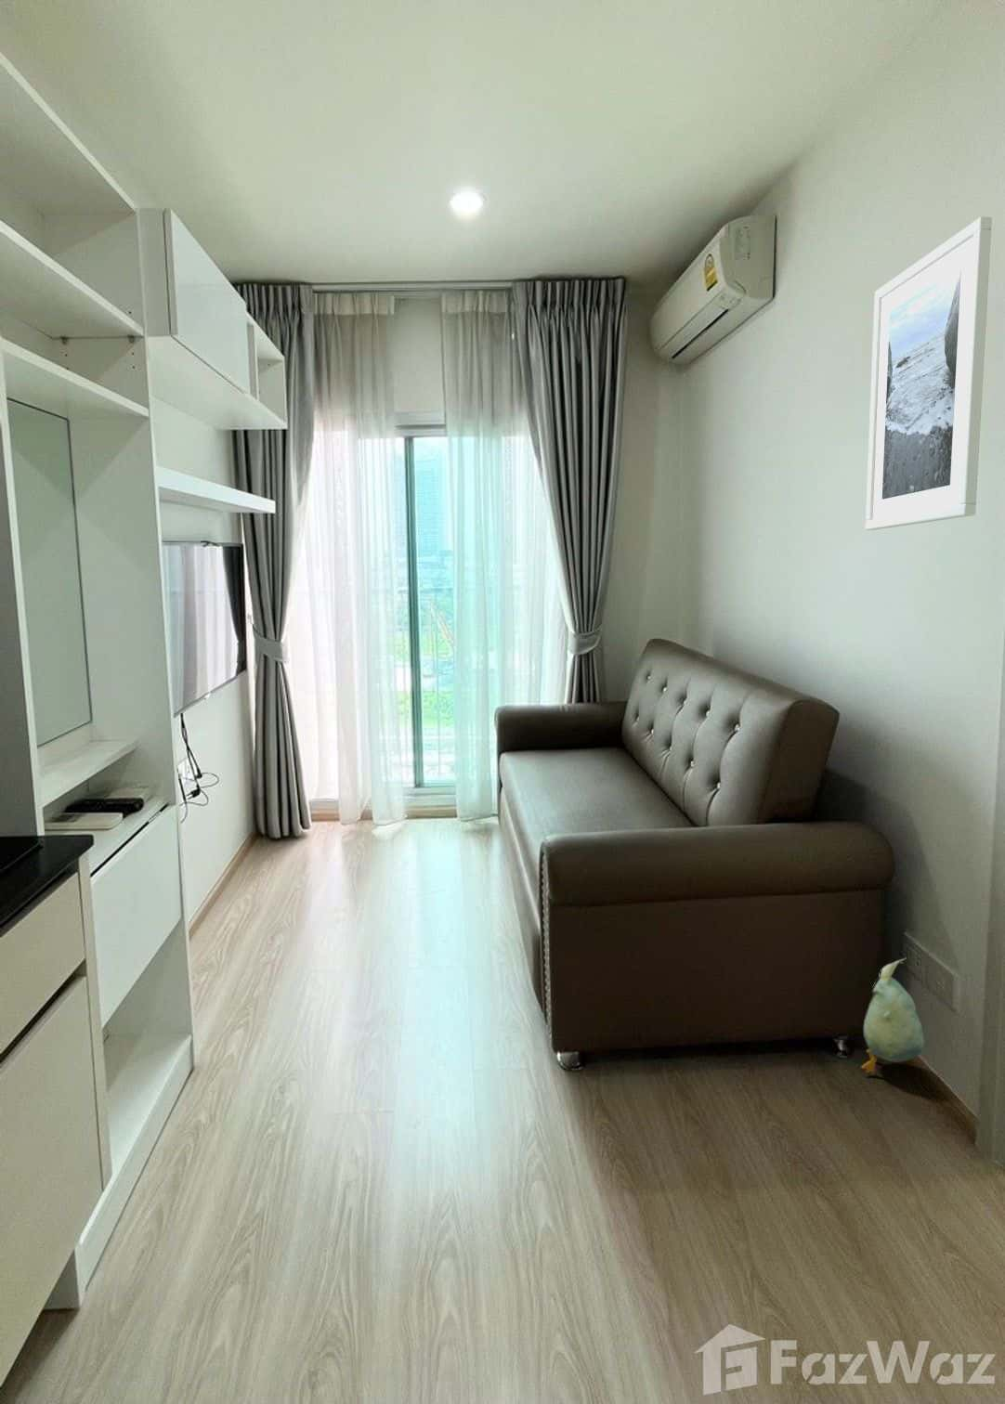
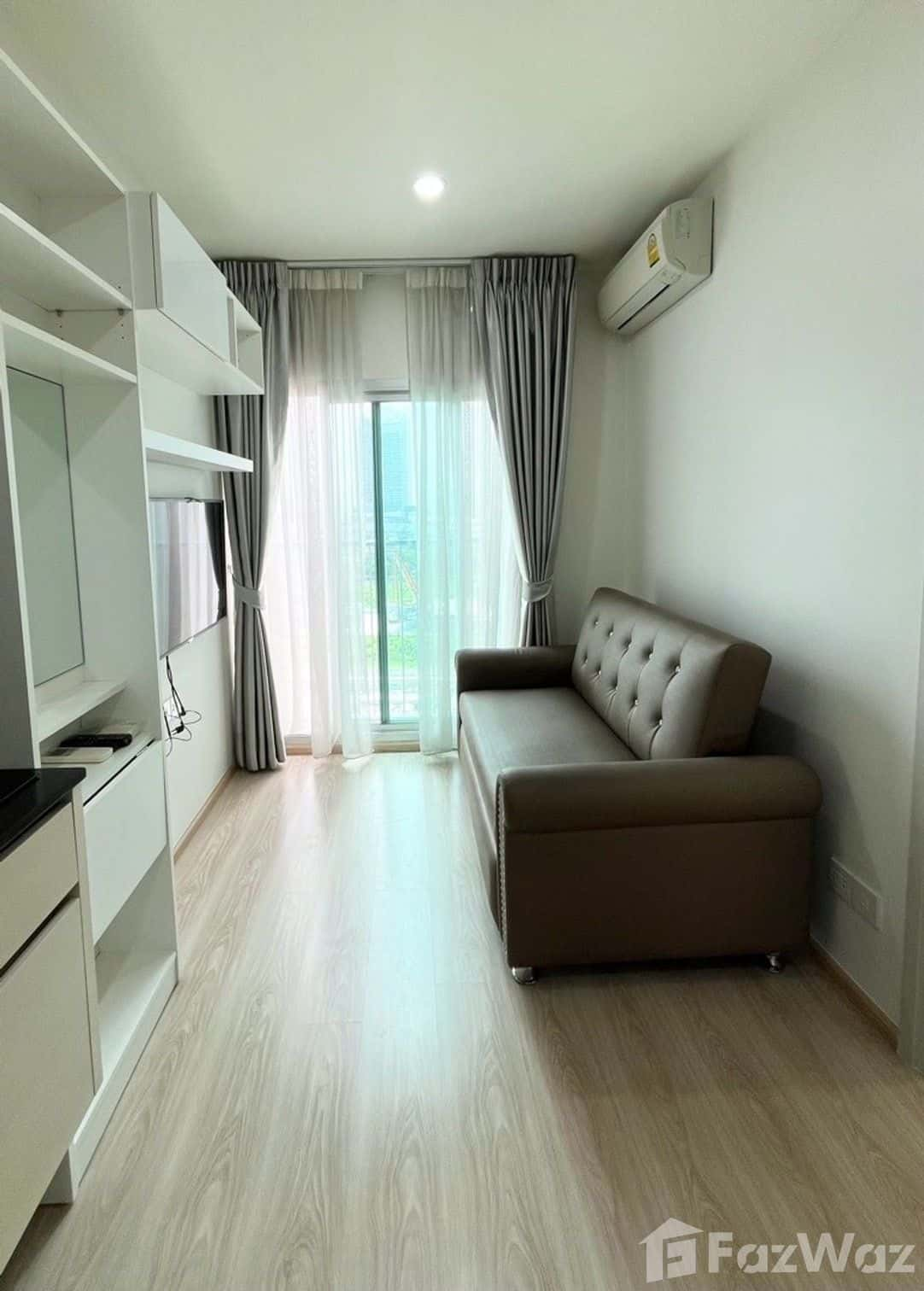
- plush toy [860,957,926,1076]
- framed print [865,215,993,531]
